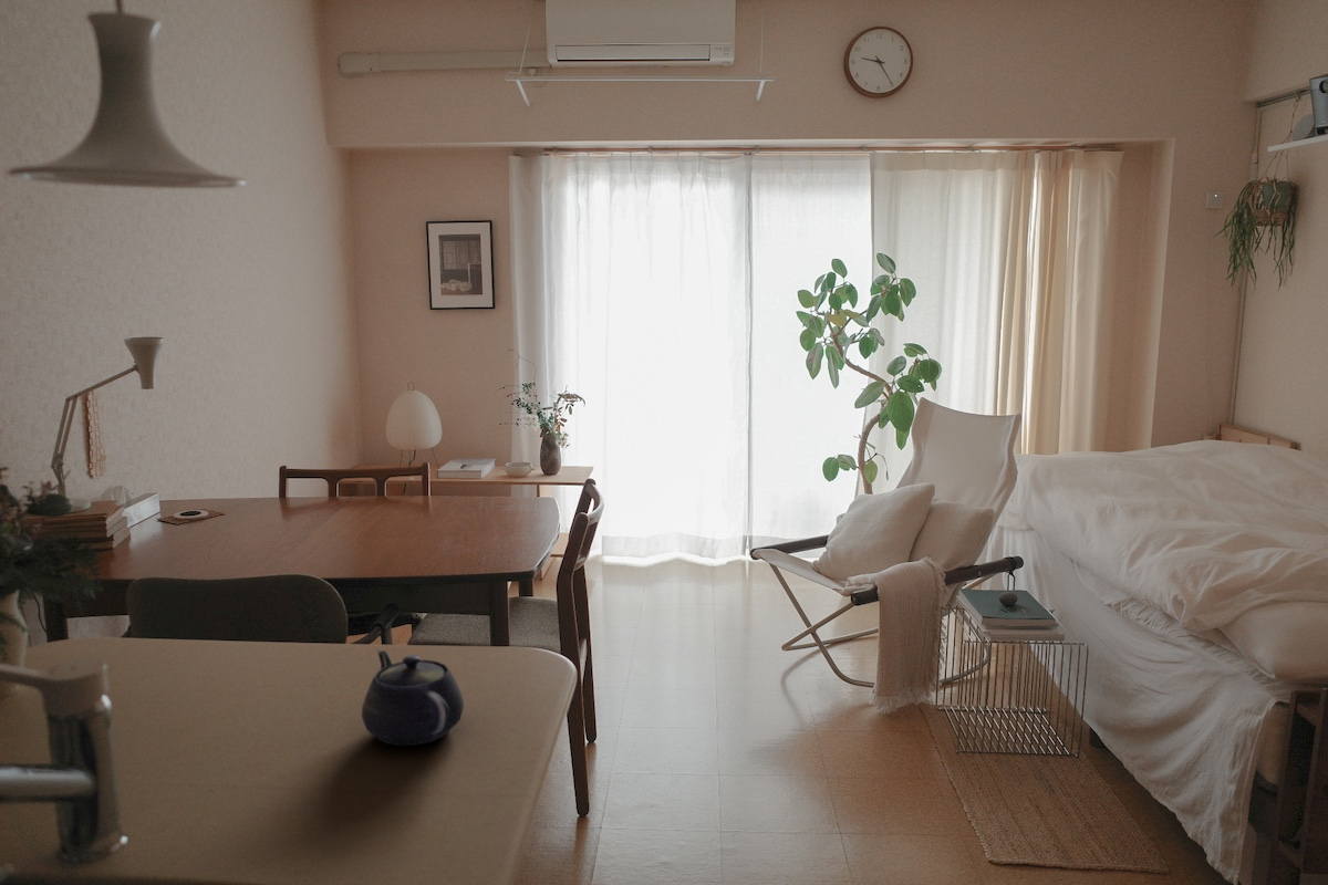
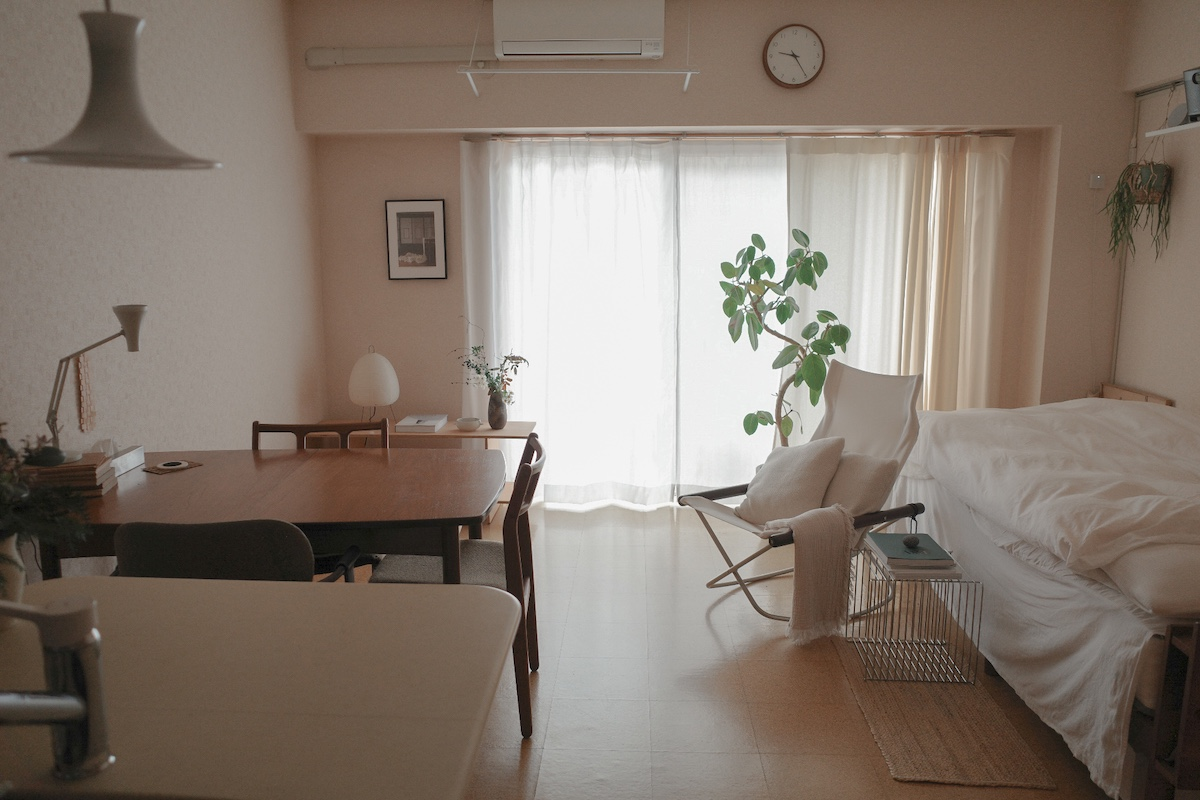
- teapot [361,648,465,747]
